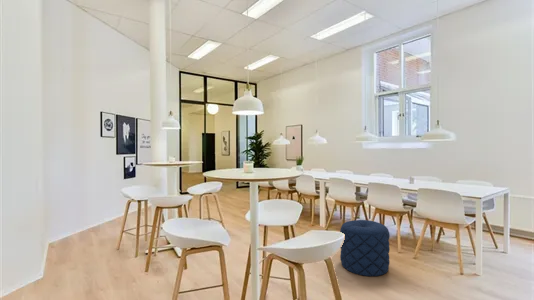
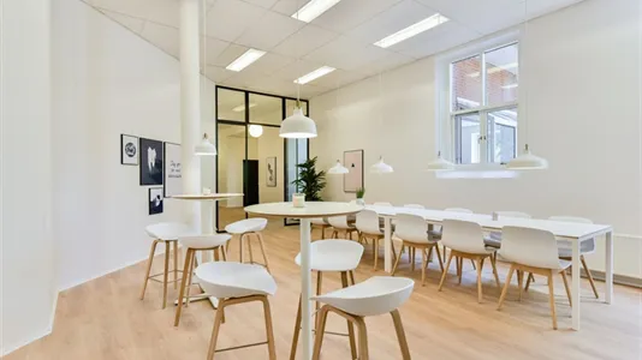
- pouf [339,219,391,277]
